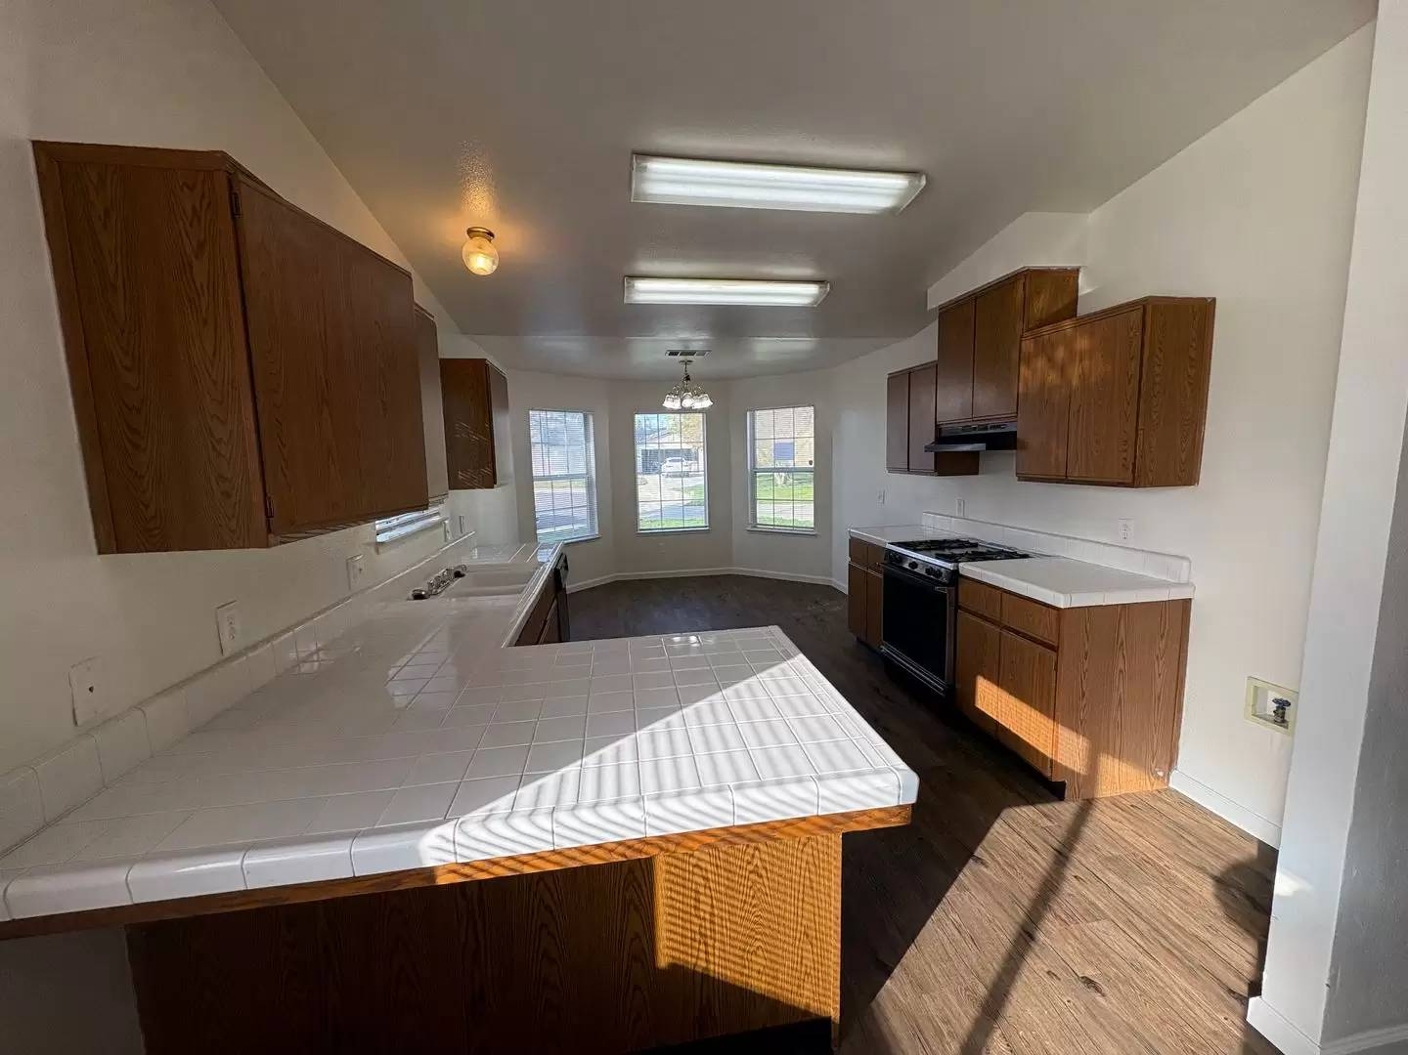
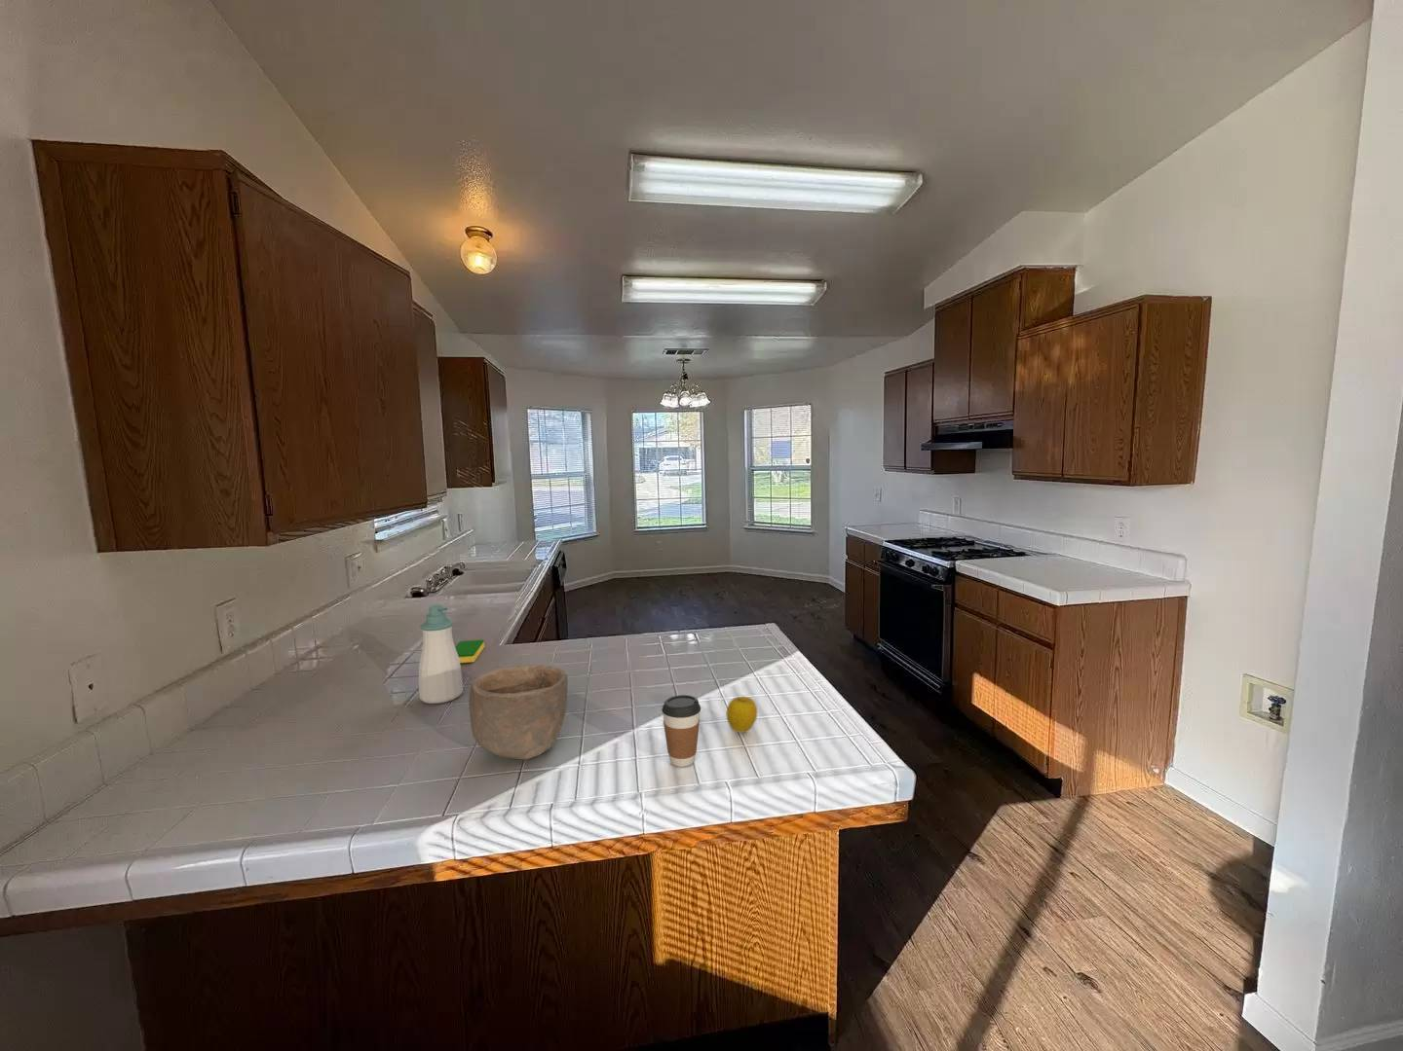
+ soap bottle [418,604,464,704]
+ dish sponge [455,639,485,663]
+ coffee cup [661,693,702,767]
+ bowl [468,663,569,761]
+ apple [725,696,758,734]
